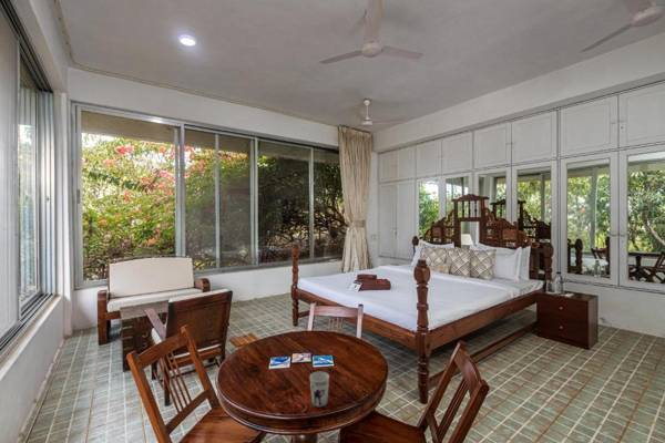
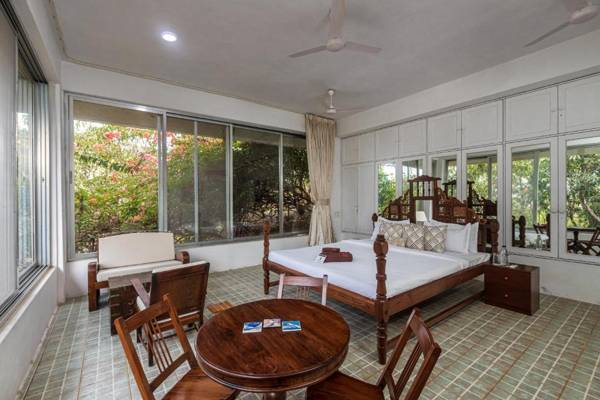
- cup [309,371,330,408]
